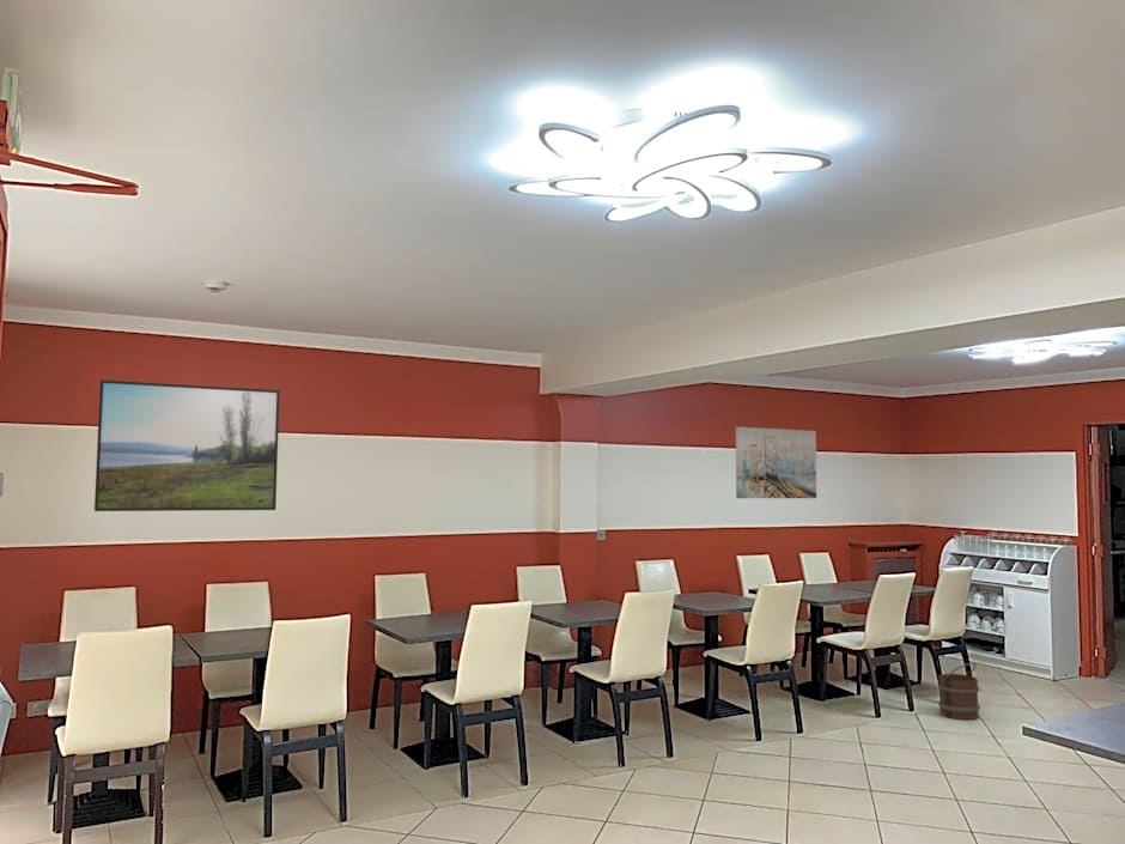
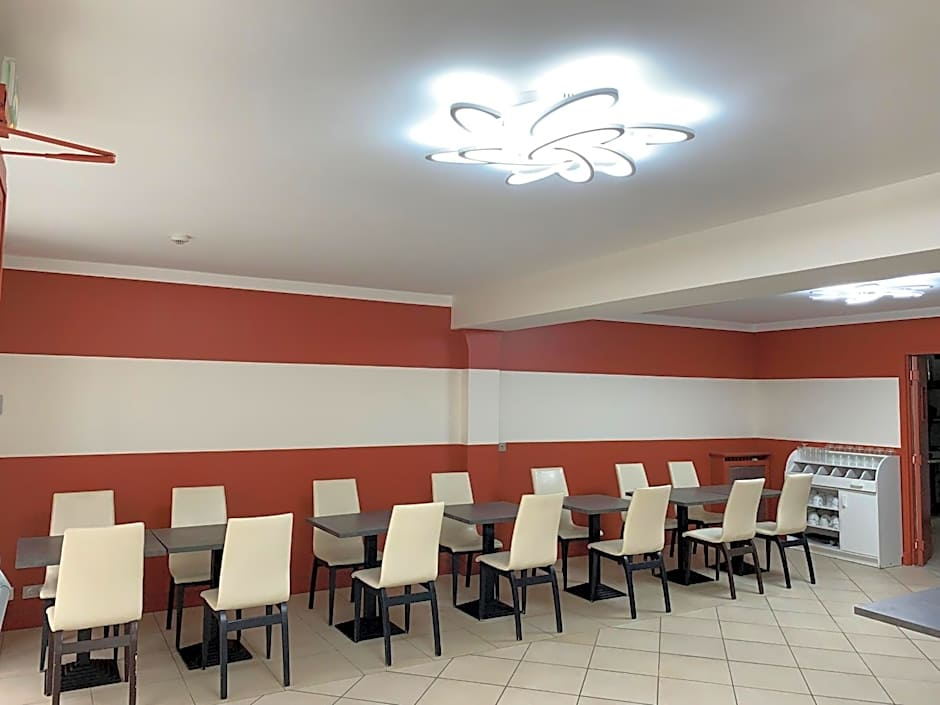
- wall art [735,426,817,499]
- bucket [937,662,981,721]
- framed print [93,380,280,512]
